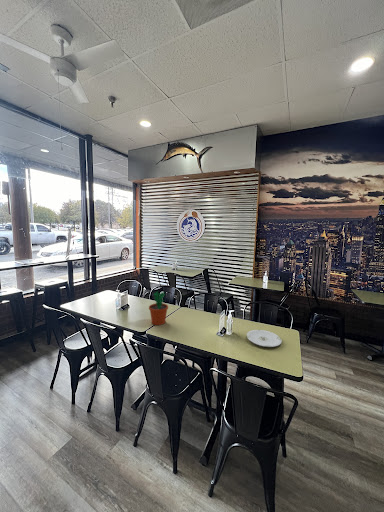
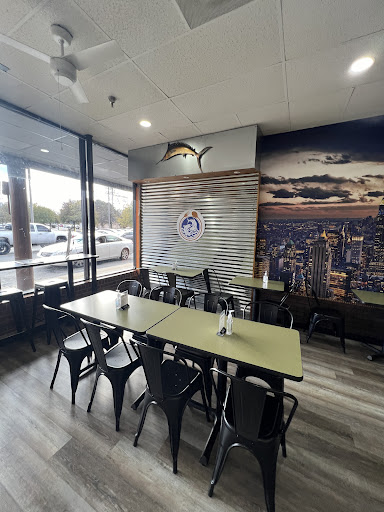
- flower pot [148,290,169,326]
- plate [246,329,283,348]
